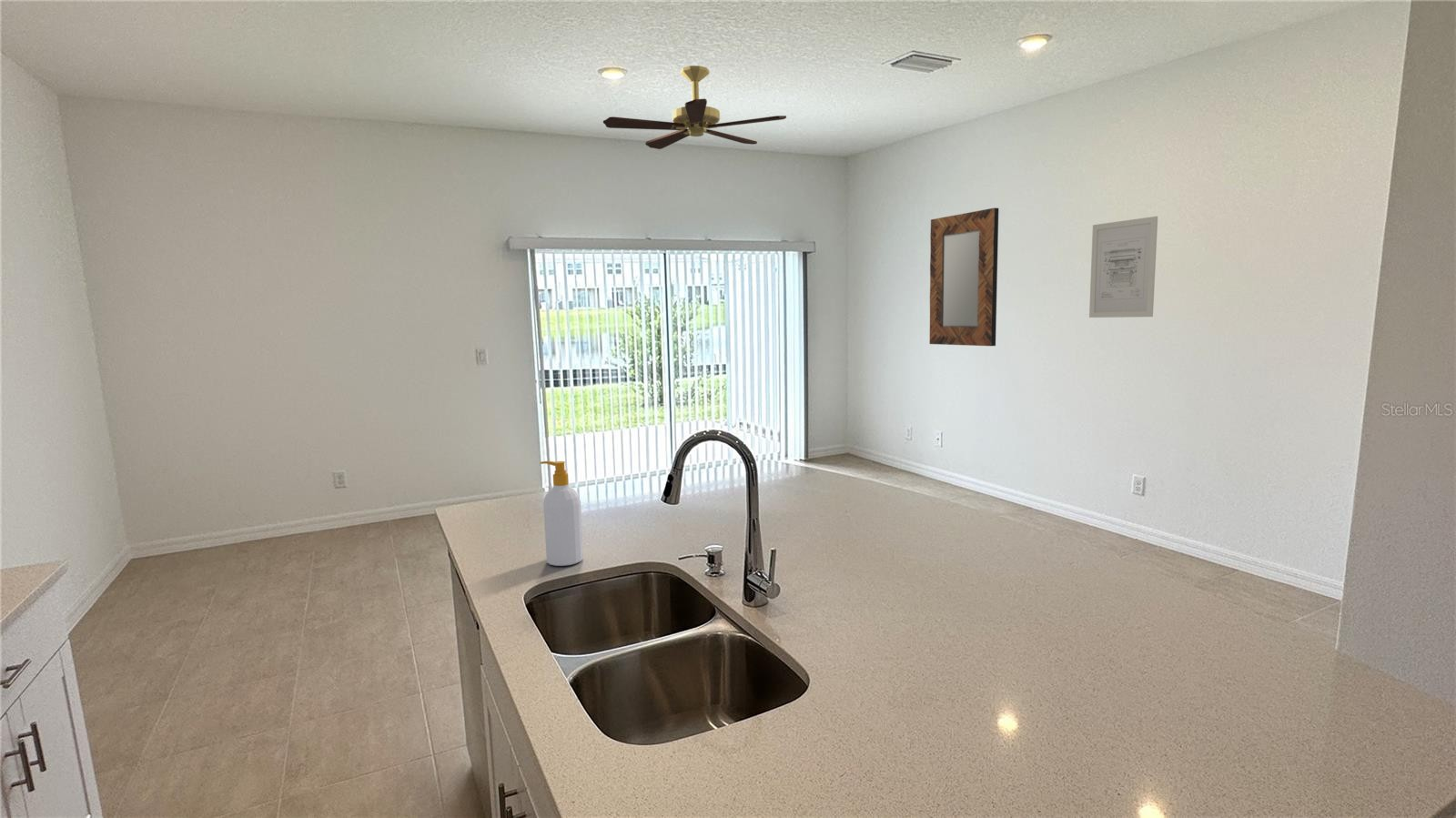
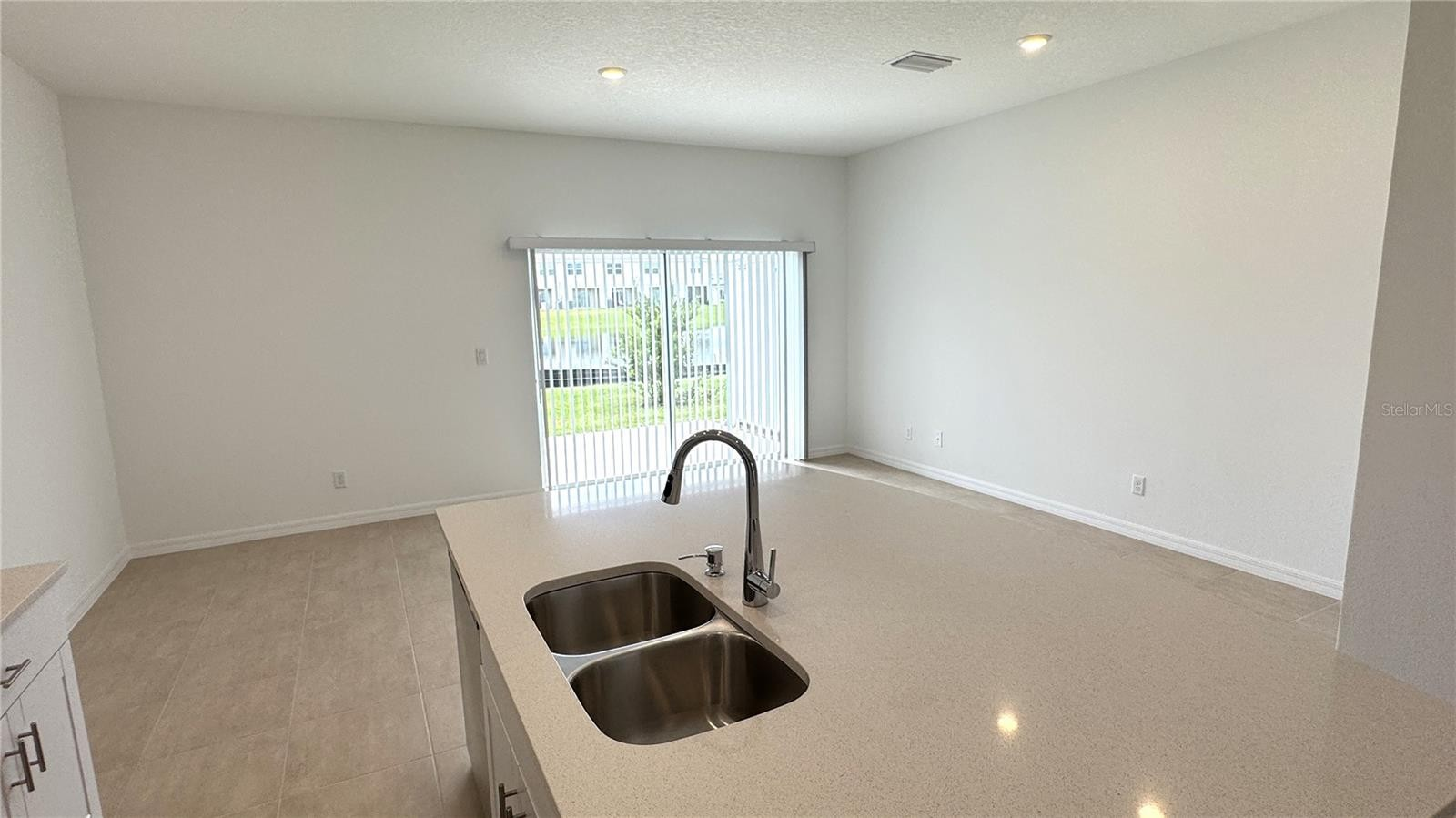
- wall art [1088,216,1158,318]
- home mirror [929,207,999,347]
- ceiling fan [602,65,787,150]
- soap bottle [540,460,584,567]
